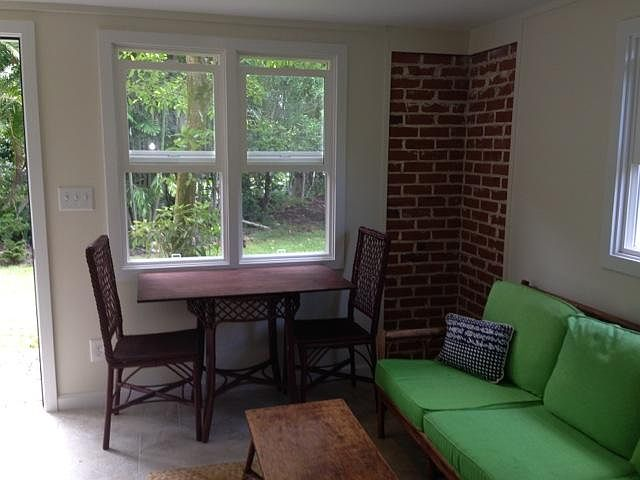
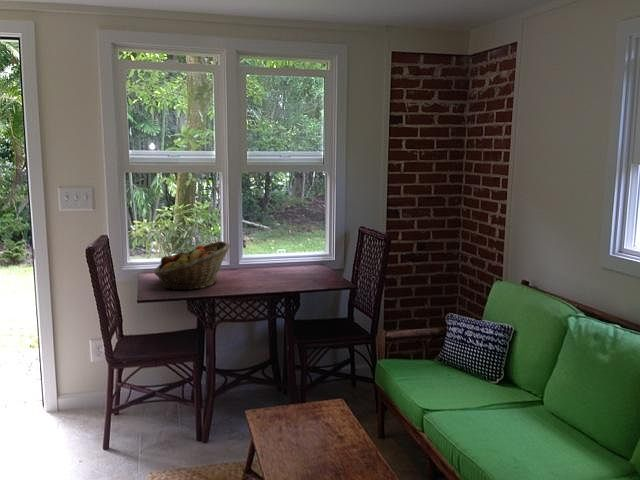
+ fruit basket [154,240,231,292]
